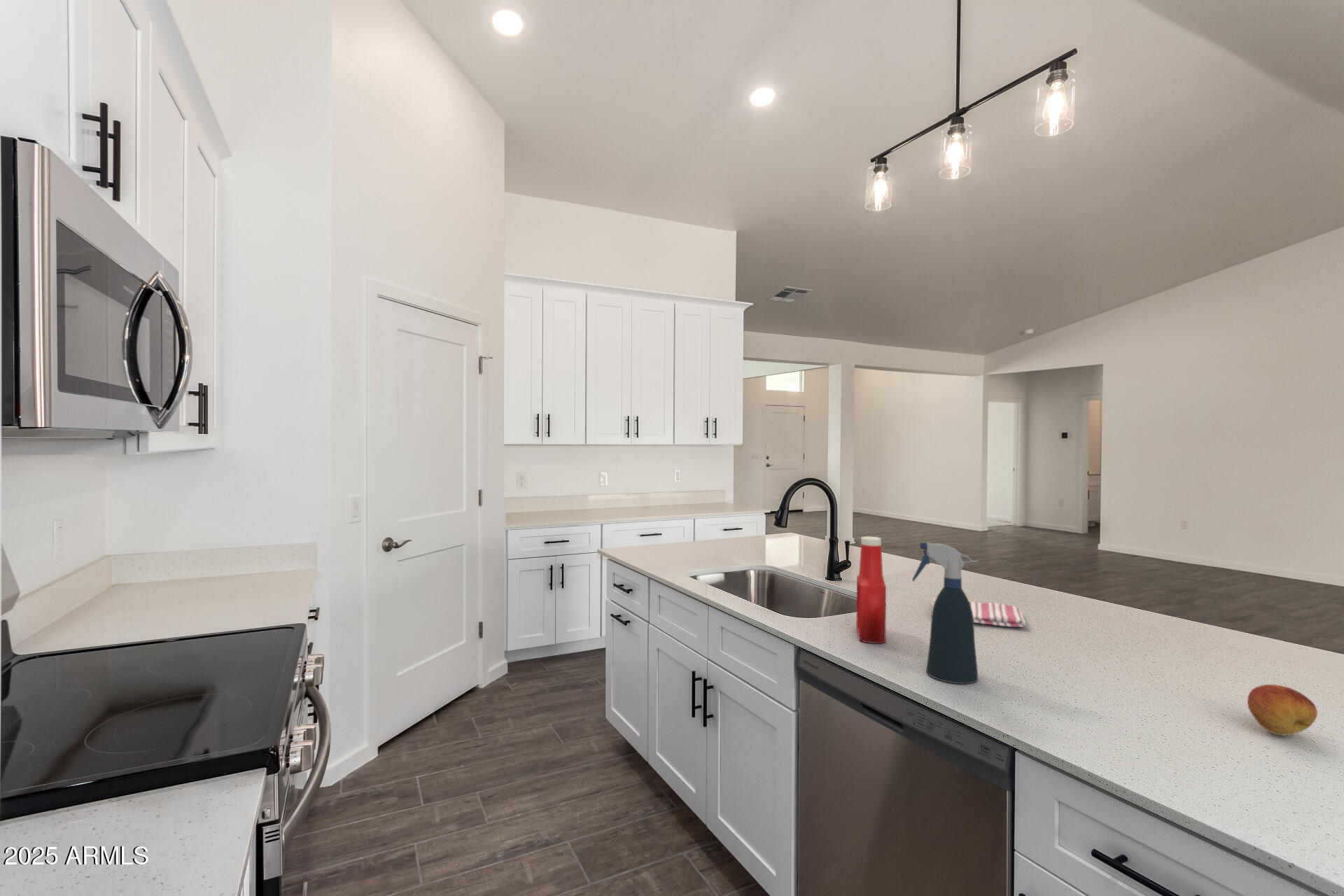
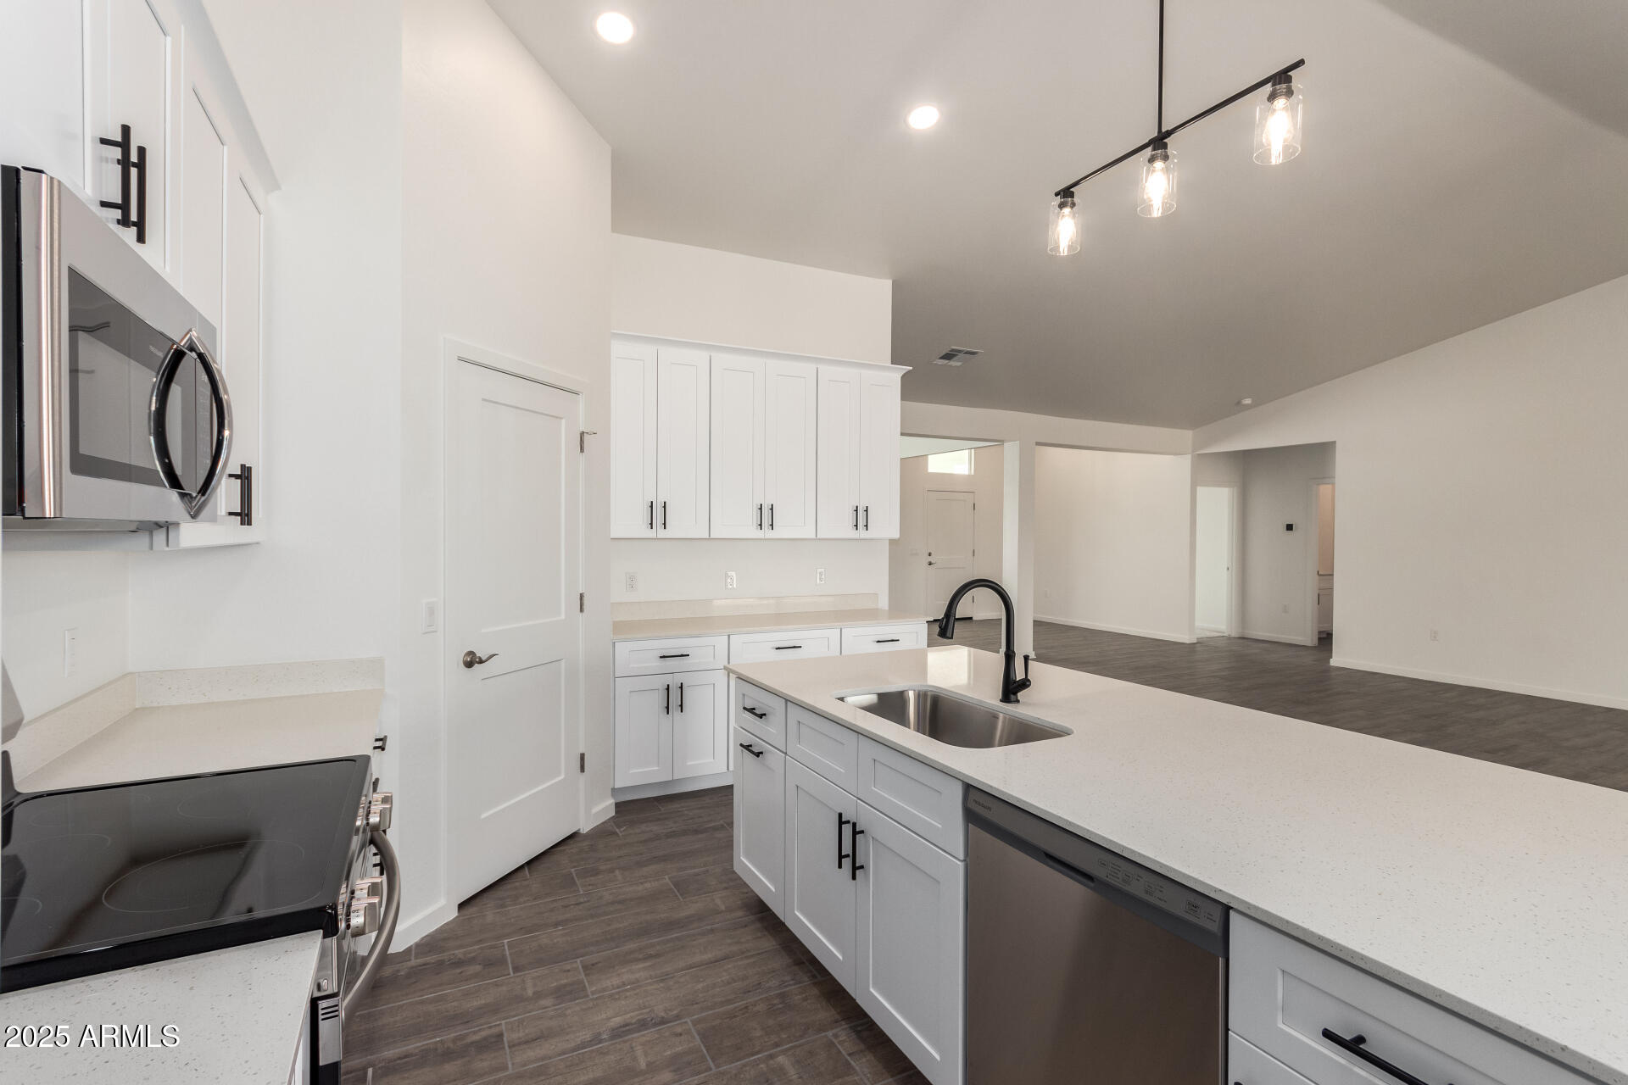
- soap bottle [855,535,887,644]
- spray bottle [911,542,979,685]
- fruit [1247,684,1318,736]
- dish towel [931,594,1026,628]
